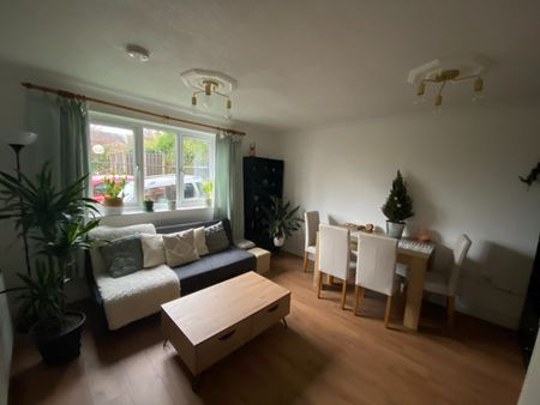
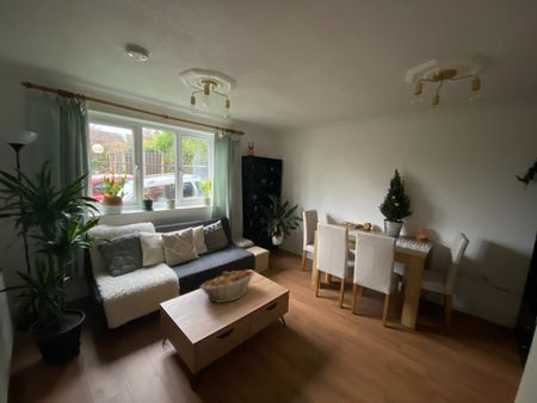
+ fruit basket [199,268,257,304]
